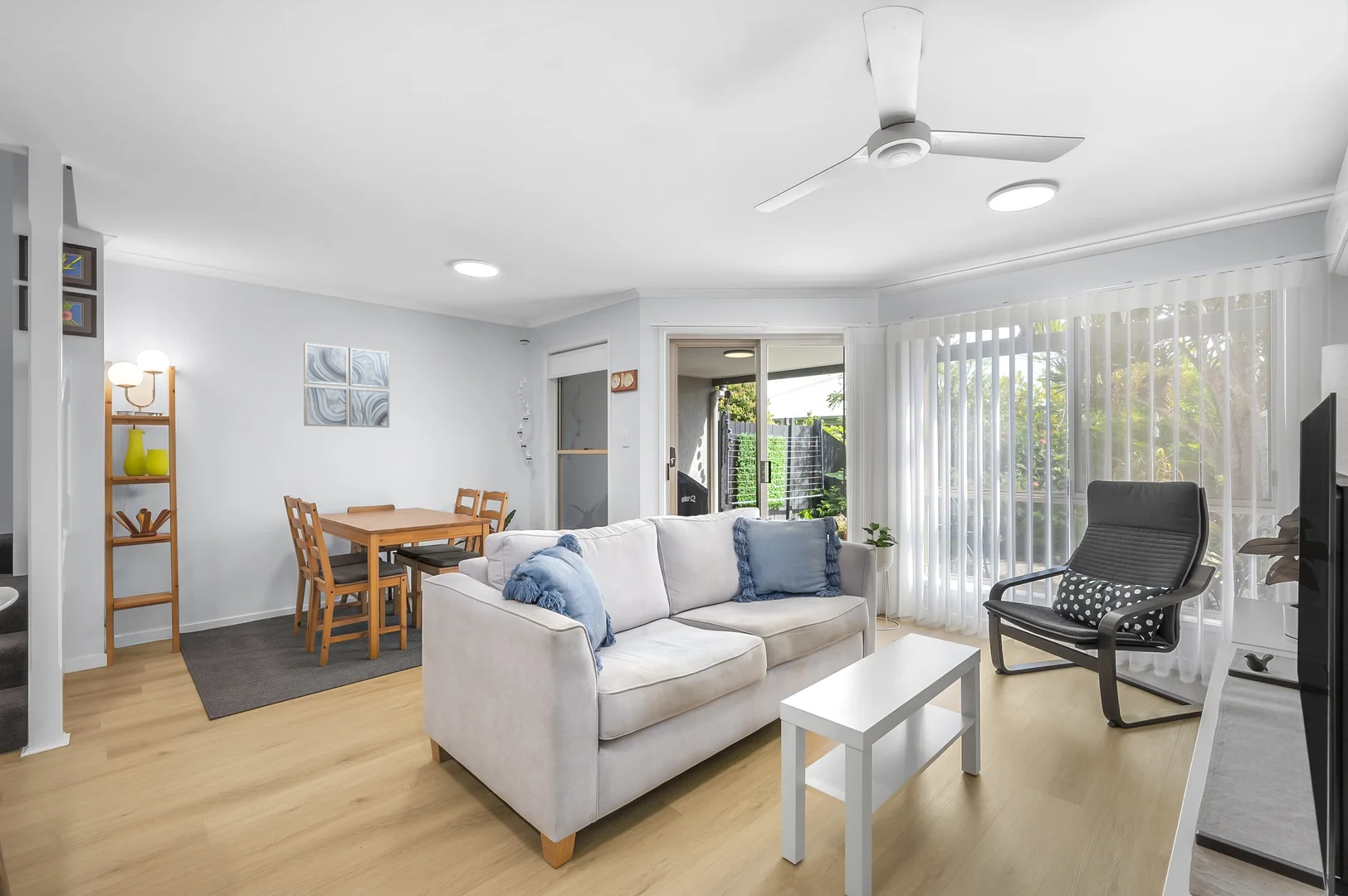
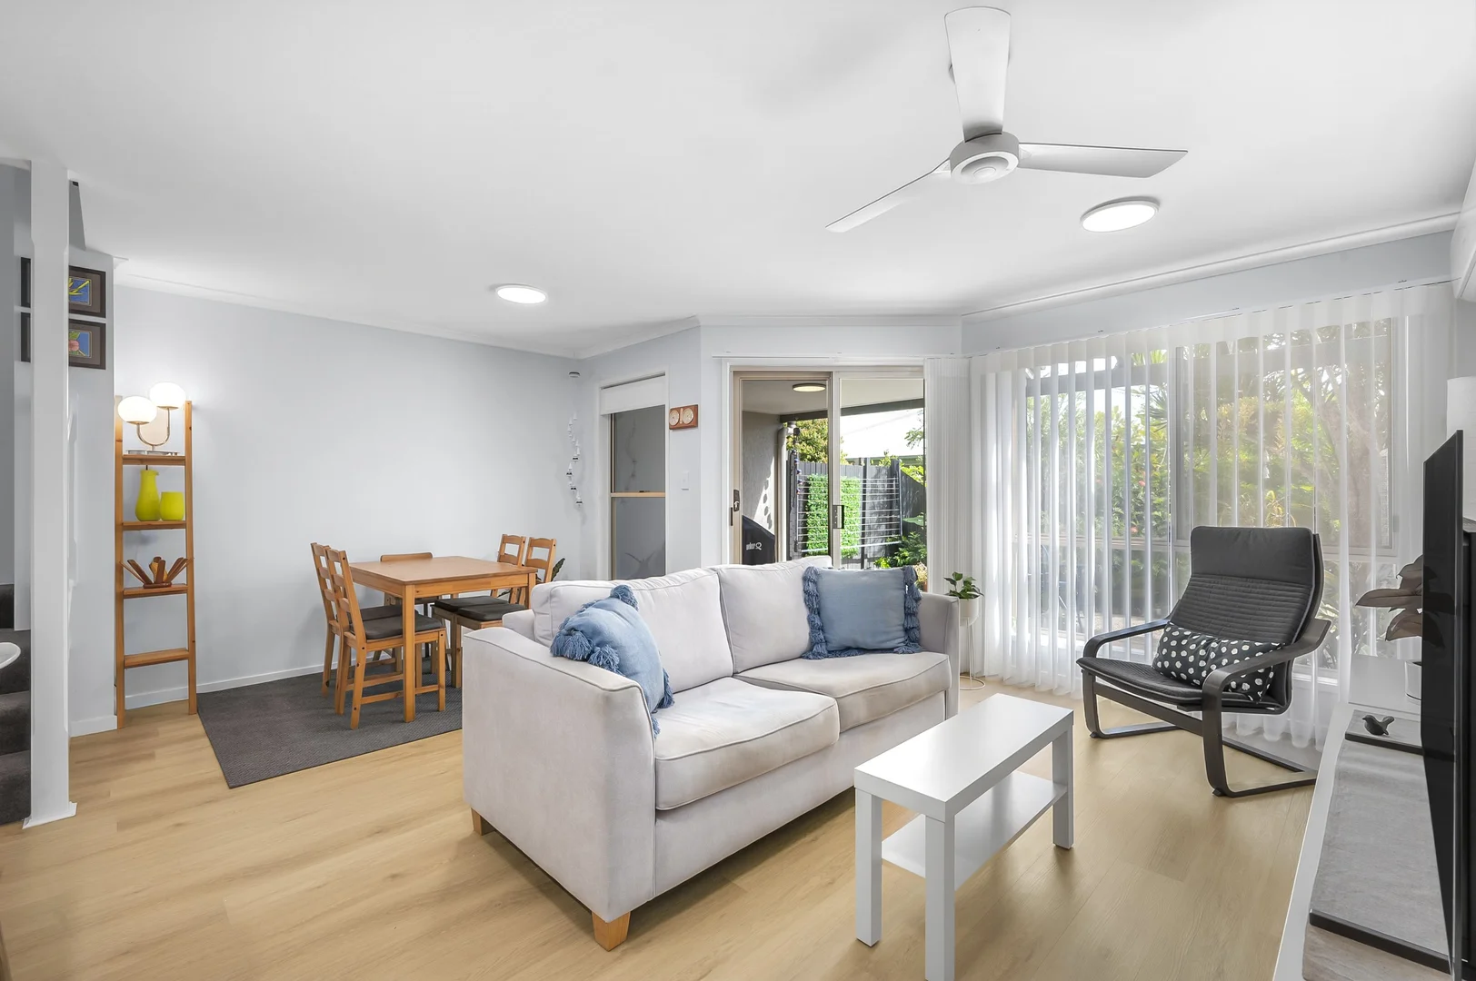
- wall art [303,342,390,428]
